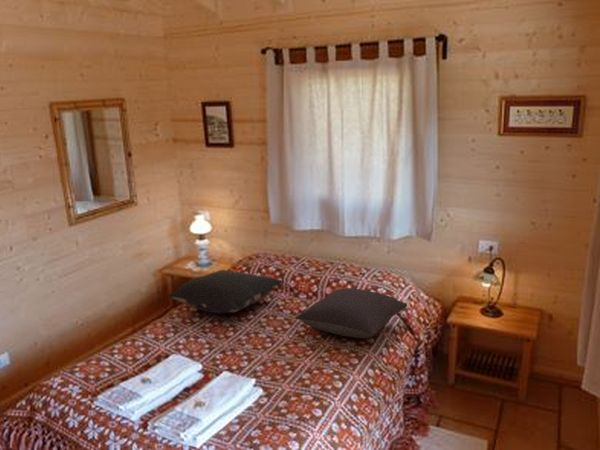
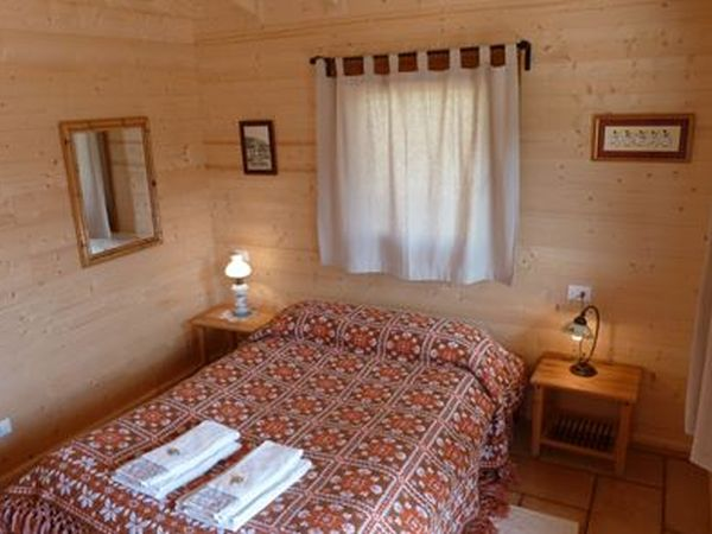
- pillow [168,269,285,314]
- pillow [295,287,408,339]
